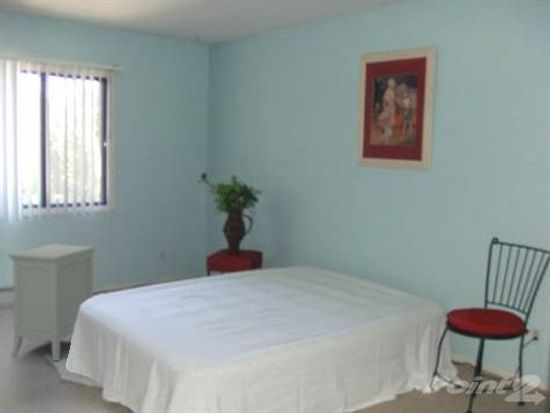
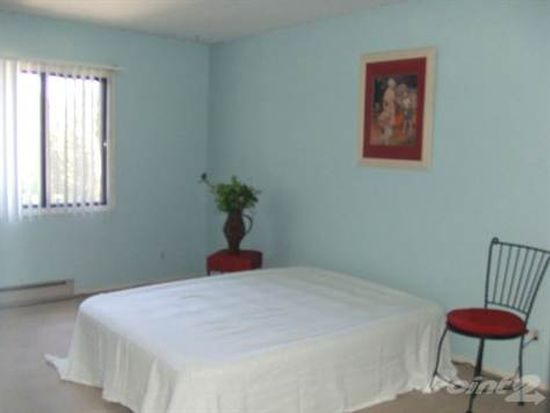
- nightstand [6,243,96,362]
